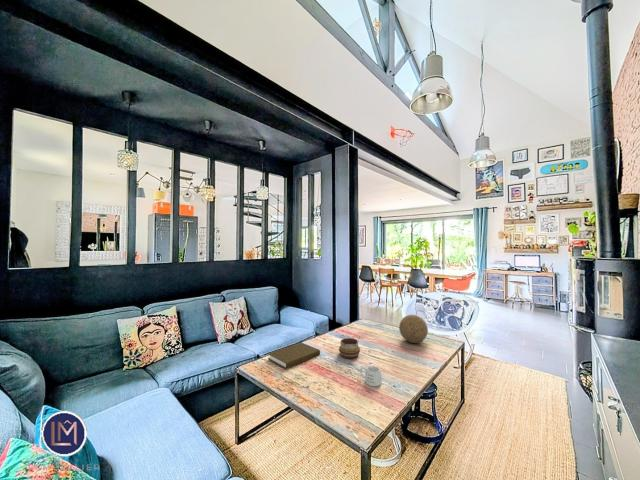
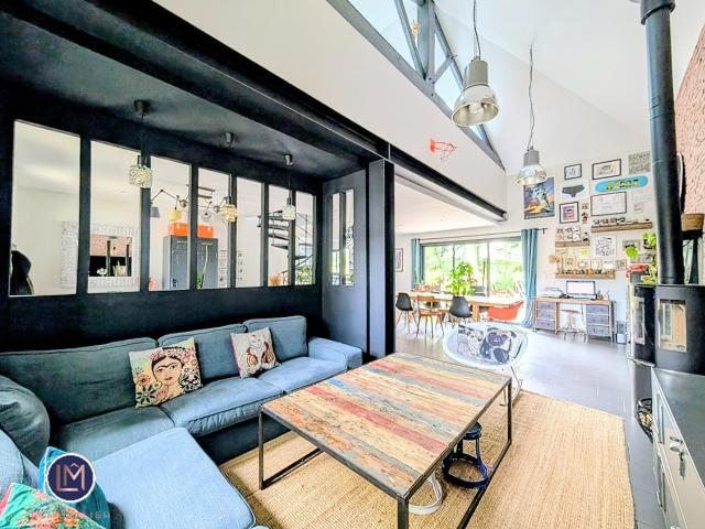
- mug [359,365,383,387]
- decorative ball [398,314,429,344]
- book [267,342,321,369]
- decorative bowl [338,337,361,359]
